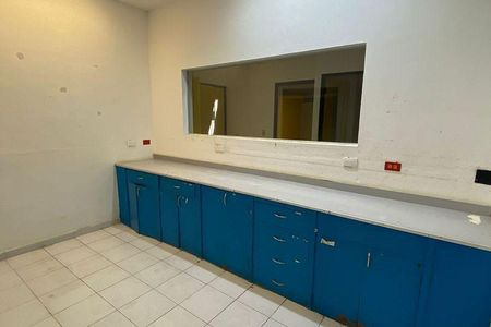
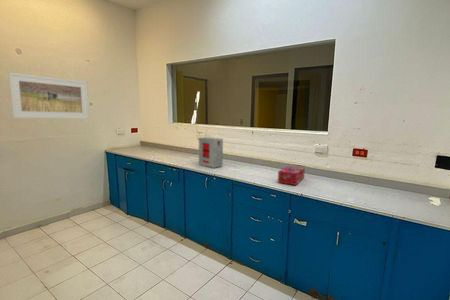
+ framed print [8,71,90,120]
+ tissue box [277,165,306,186]
+ cereal box [198,136,224,169]
